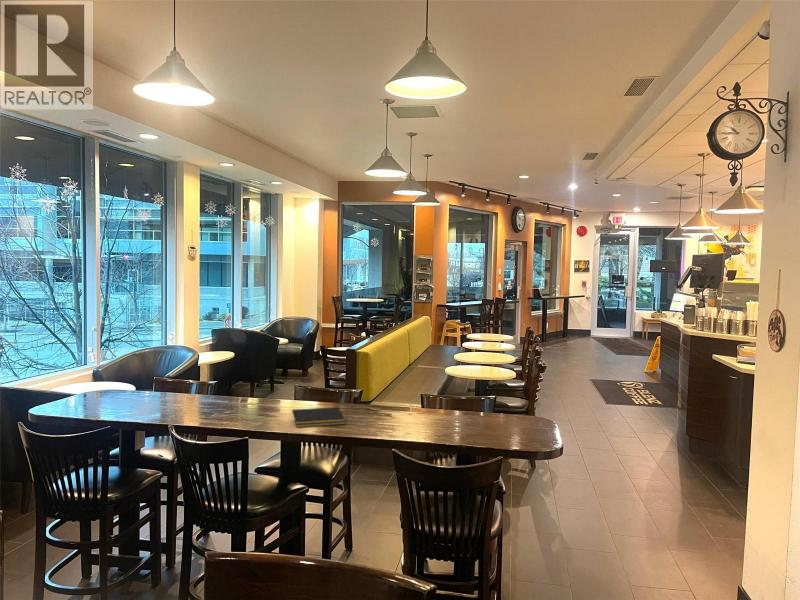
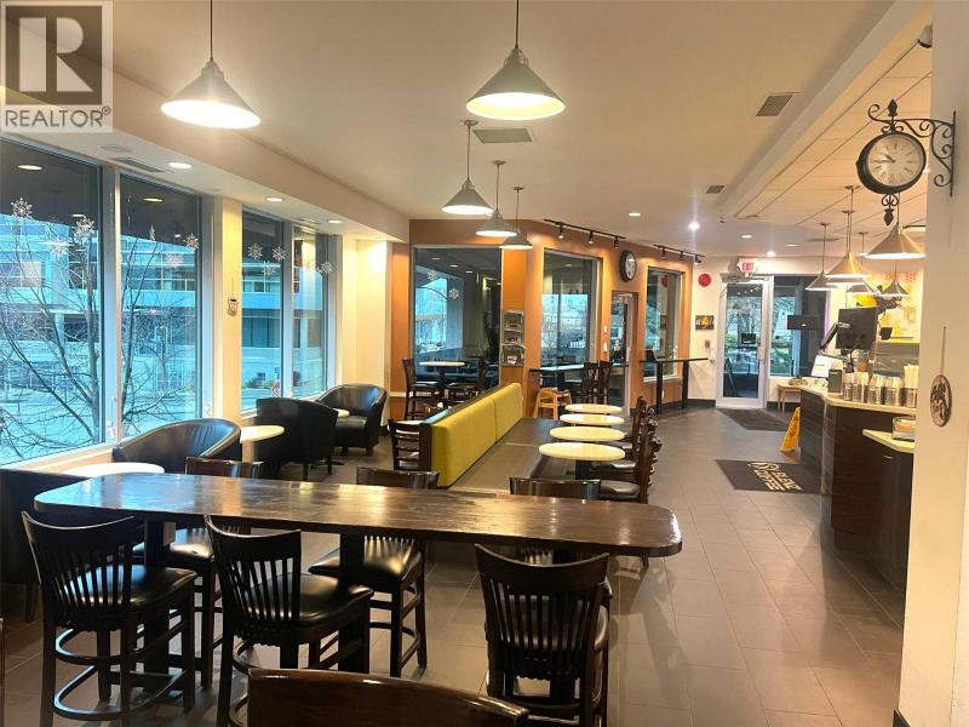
- notepad [290,406,346,428]
